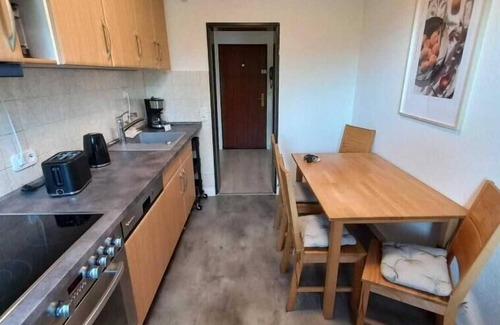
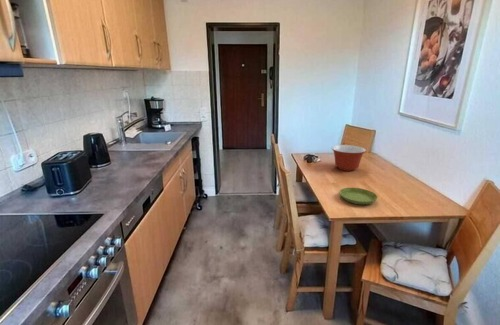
+ mixing bowl [331,144,367,172]
+ saucer [339,187,379,206]
